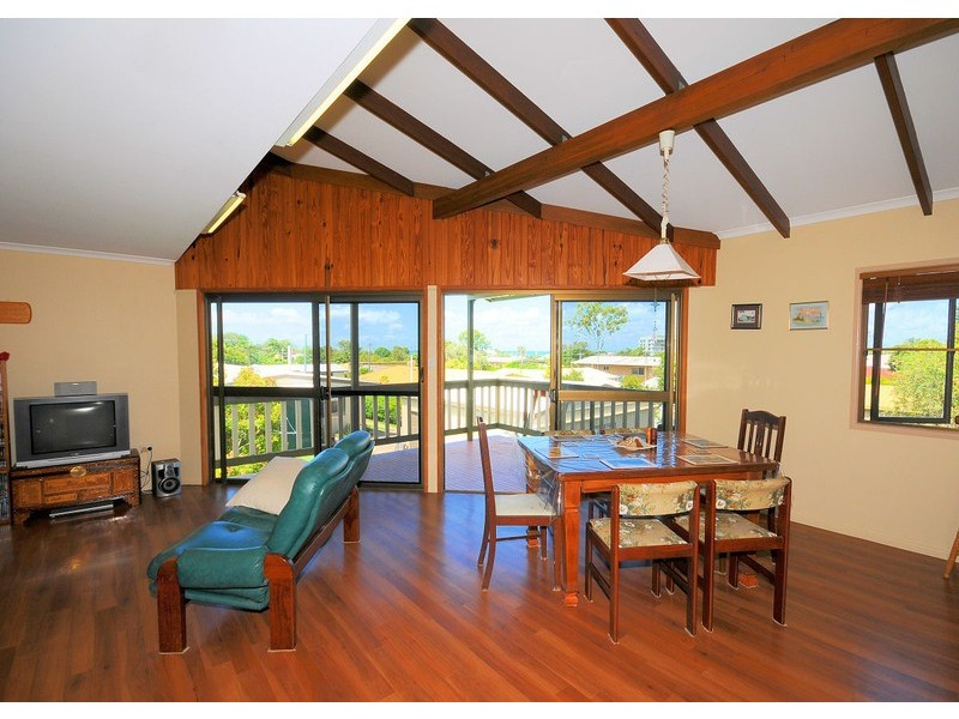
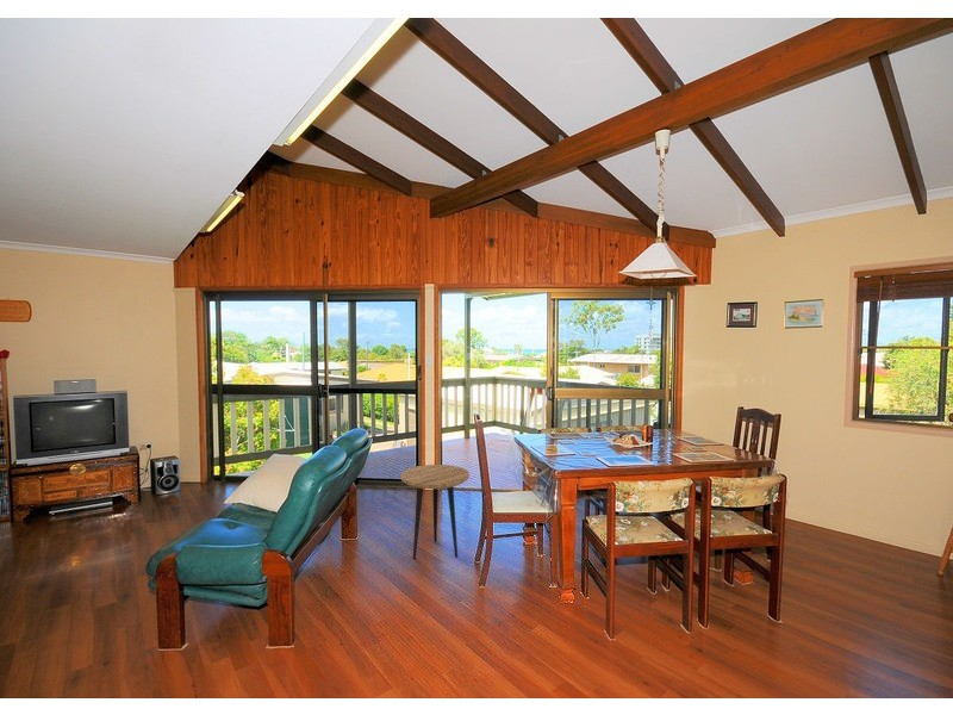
+ side table [399,464,471,560]
